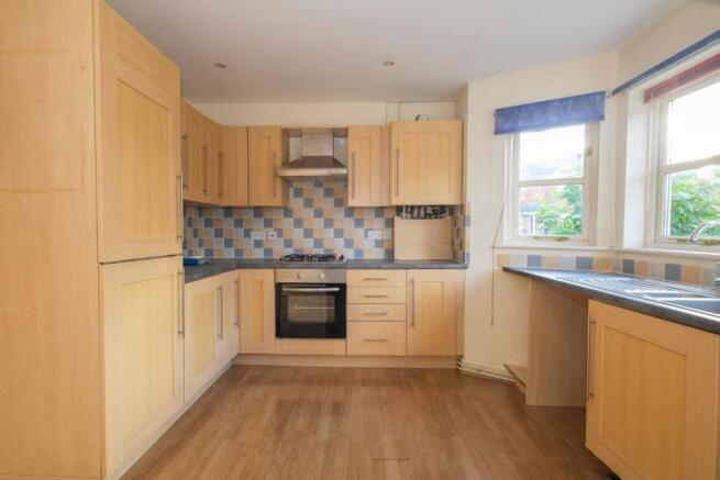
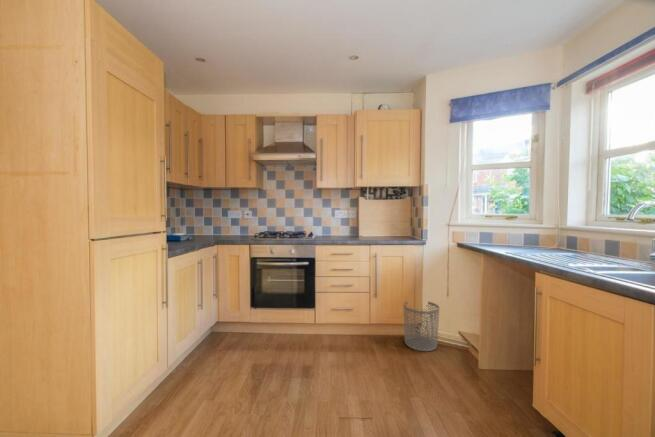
+ waste bin [403,300,440,352]
